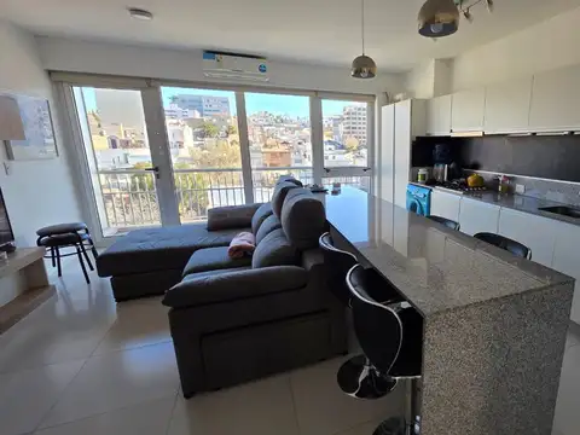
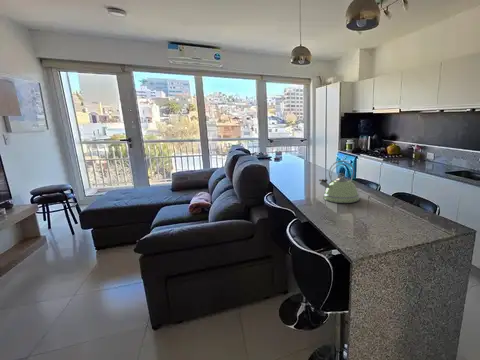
+ kettle [318,159,361,204]
